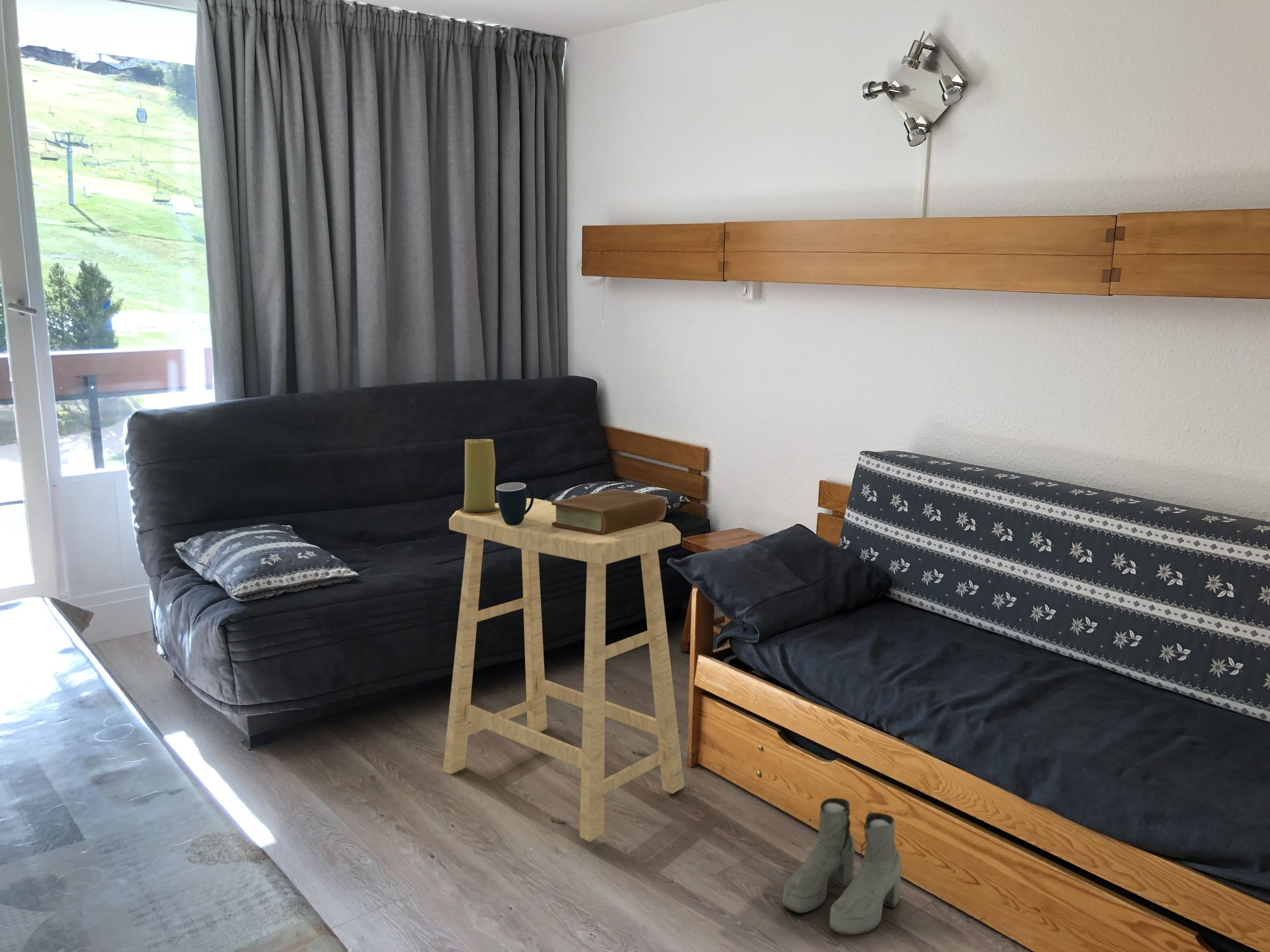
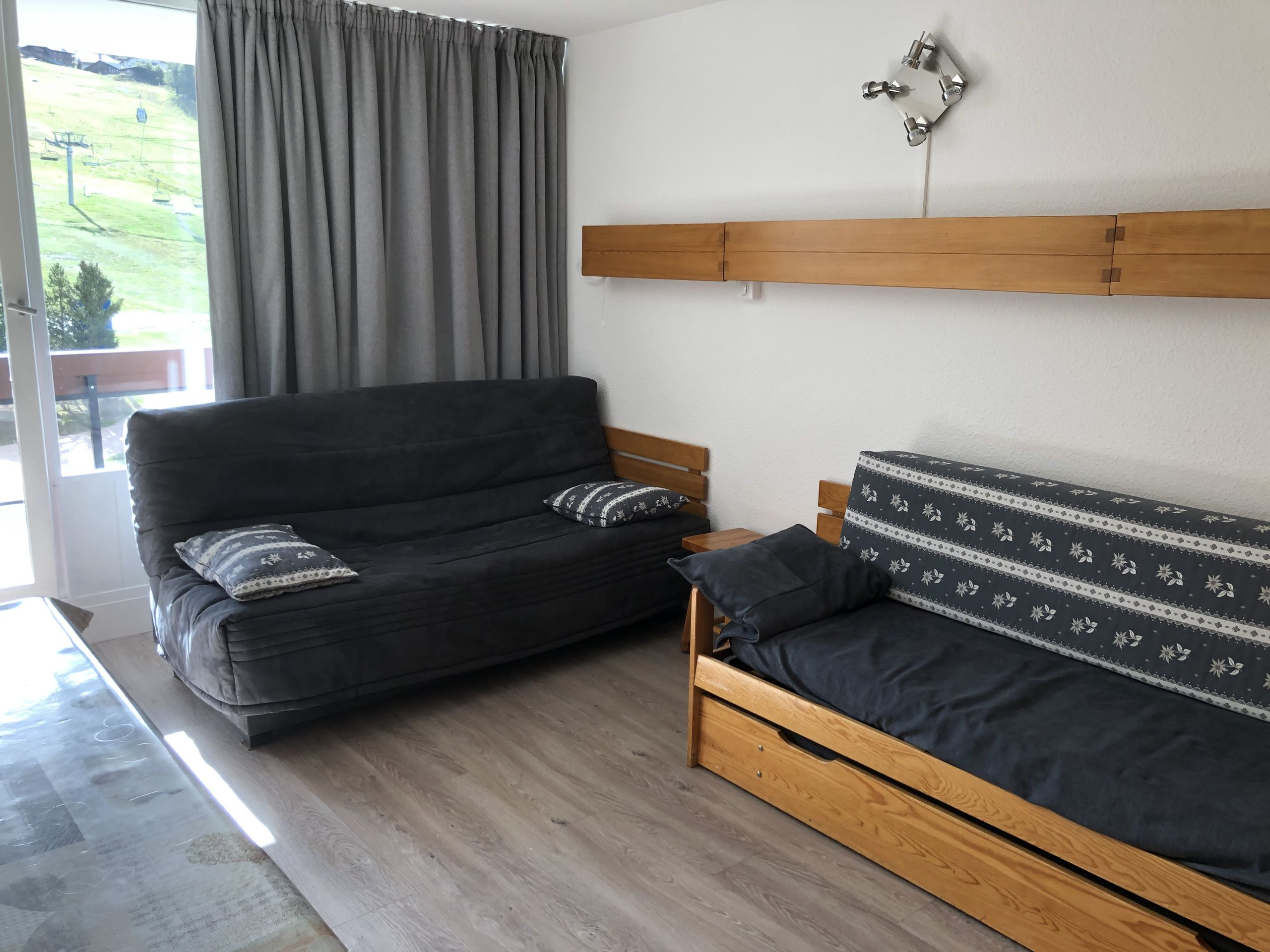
- boots [782,797,902,935]
- book [551,488,667,535]
- mug [496,482,534,525]
- stool [443,498,685,842]
- candle [459,438,500,515]
